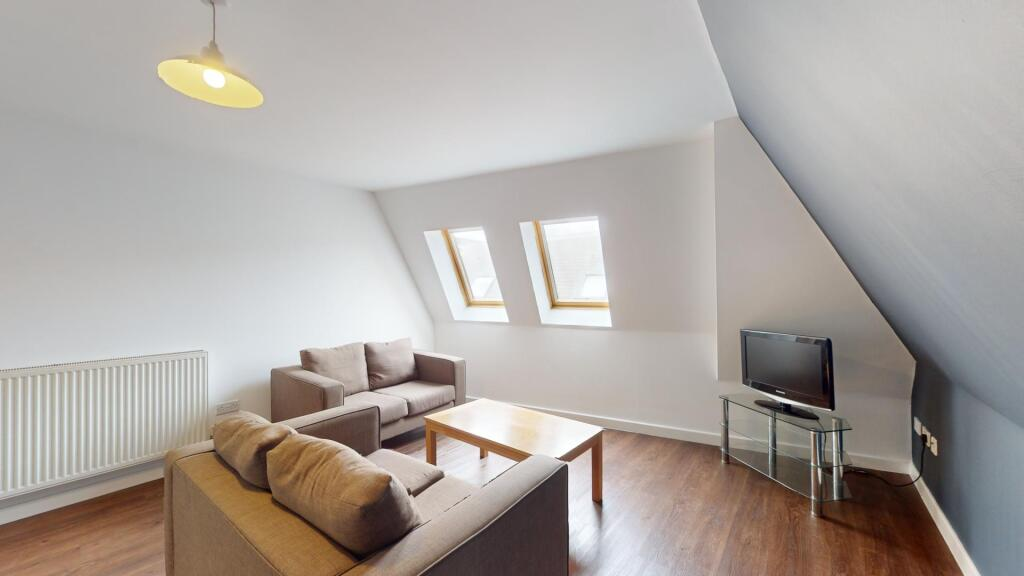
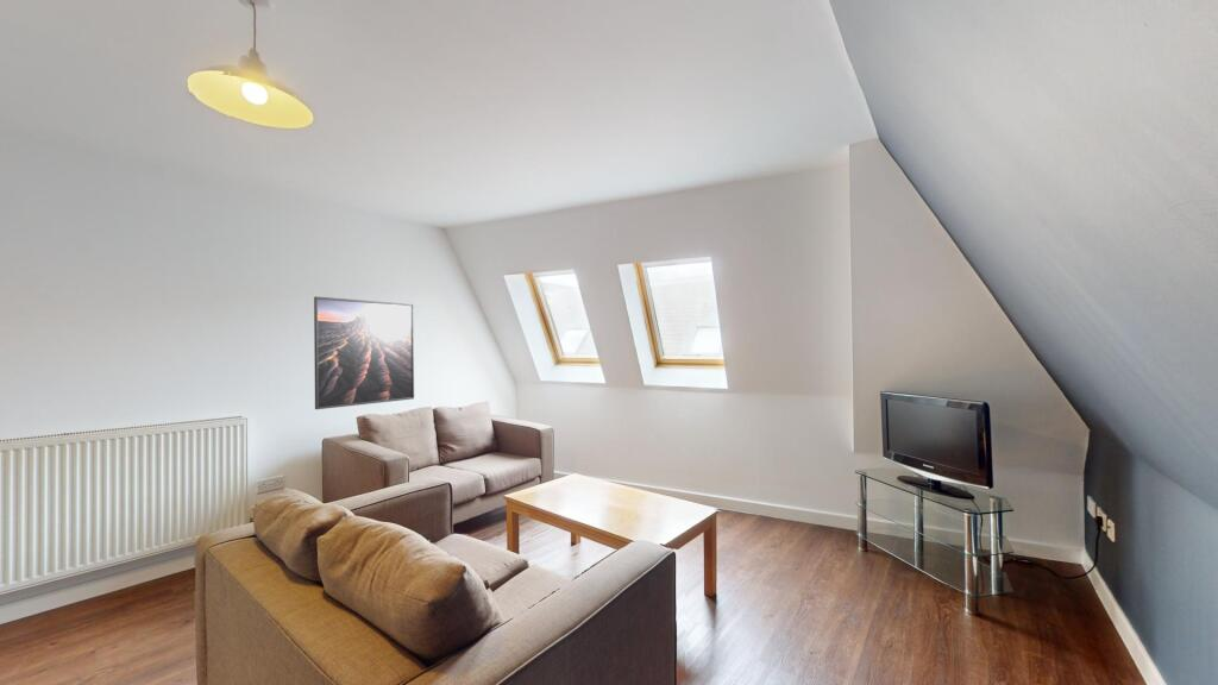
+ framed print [313,296,415,410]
